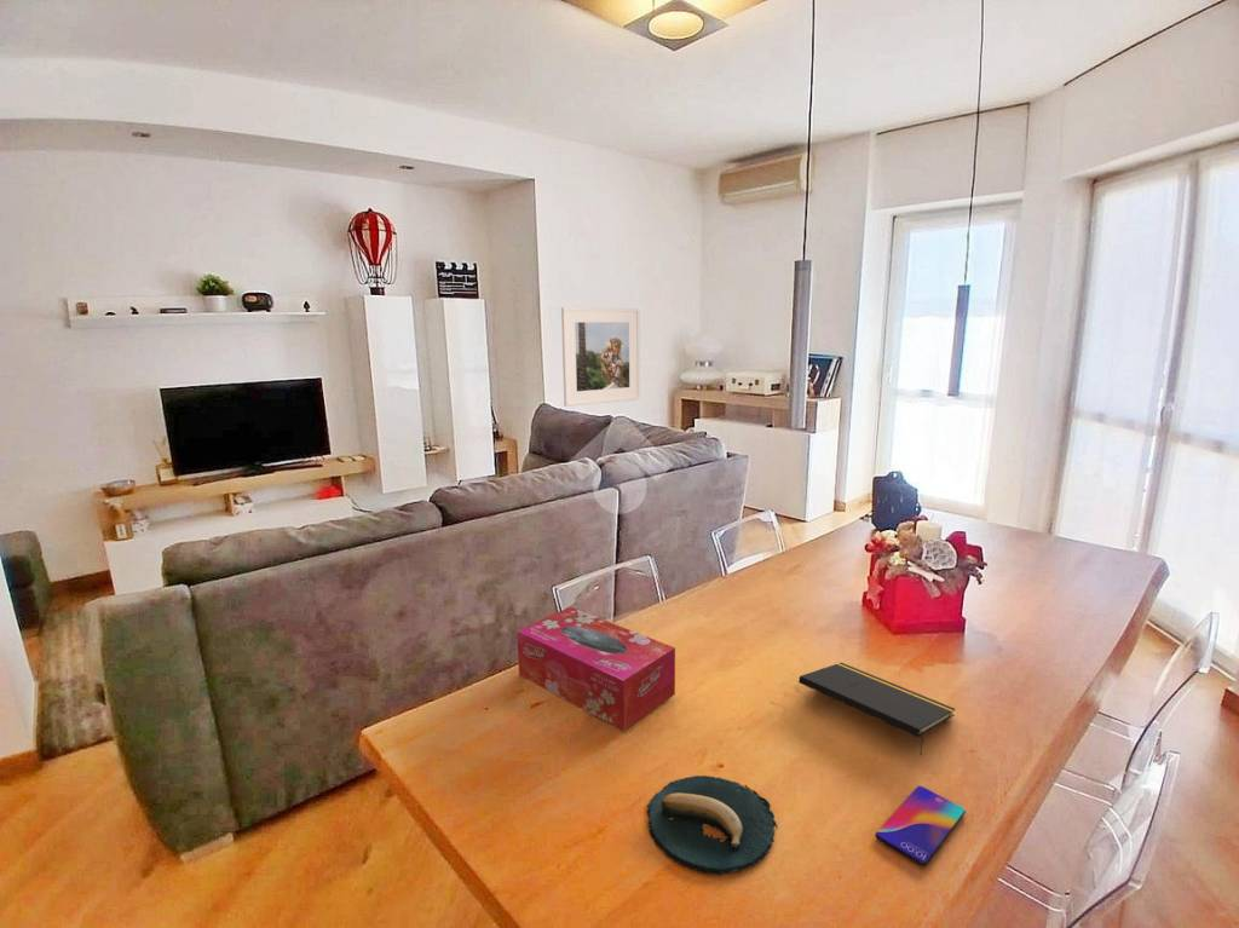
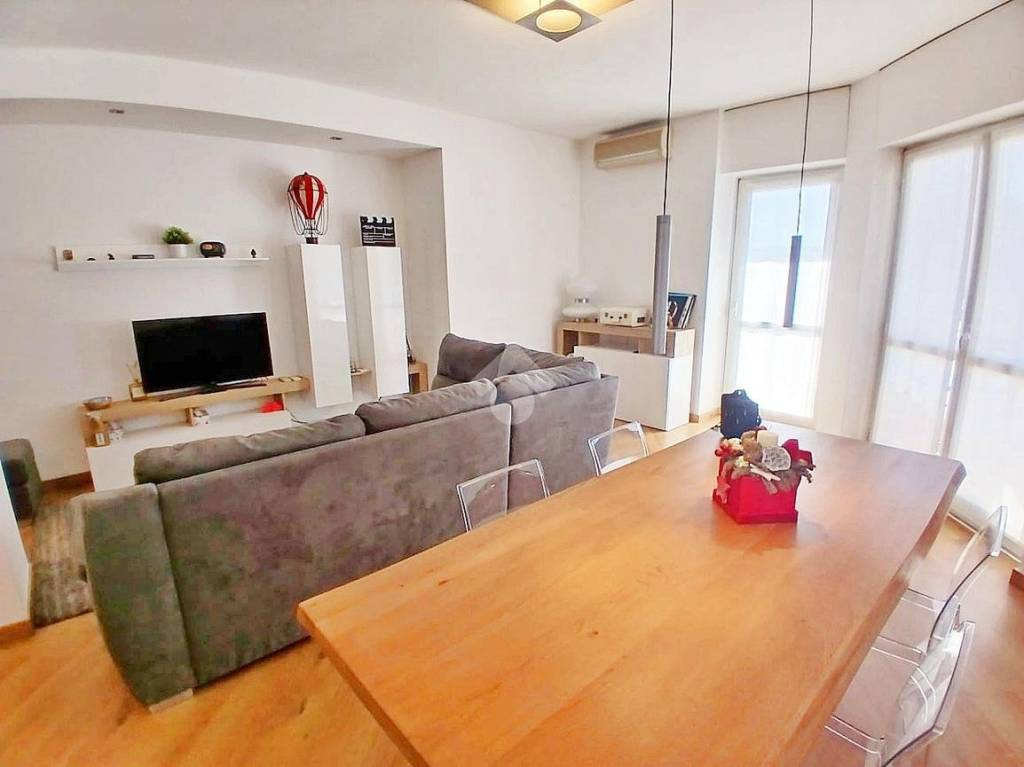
- notepad [797,662,956,756]
- tissue box [515,606,676,732]
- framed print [560,306,641,408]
- smartphone [875,785,967,866]
- banana [645,774,779,876]
